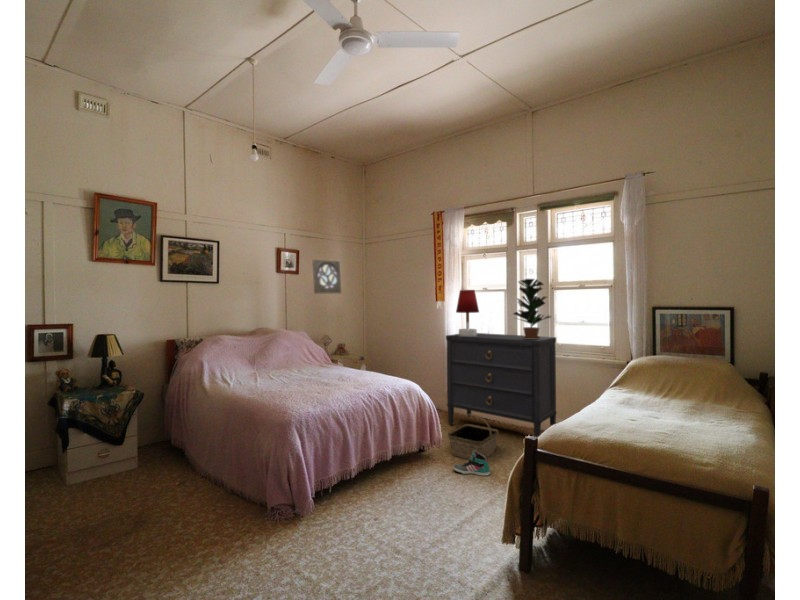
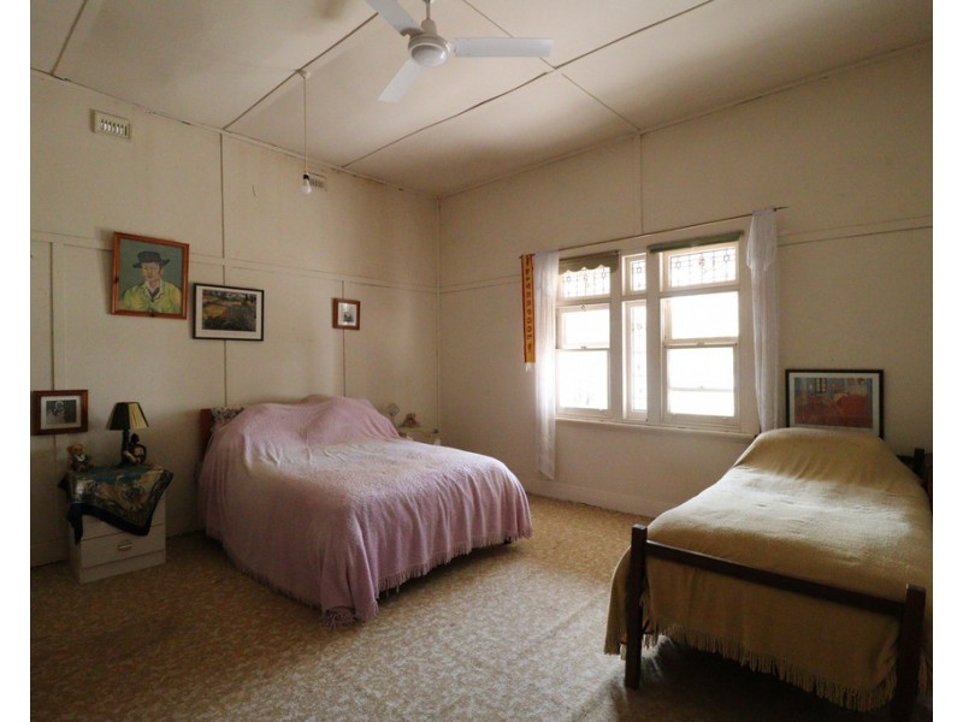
- wall ornament [311,259,342,295]
- basket [446,413,500,461]
- dresser [445,332,558,438]
- table lamp [455,289,480,336]
- potted plant [512,278,552,339]
- sneaker [453,451,491,477]
